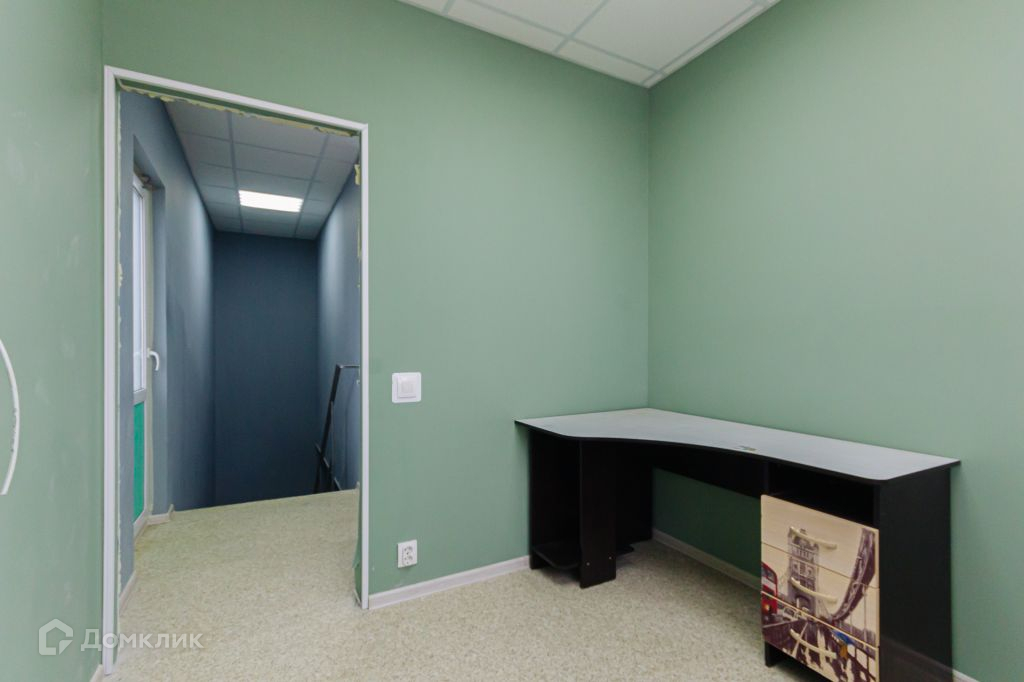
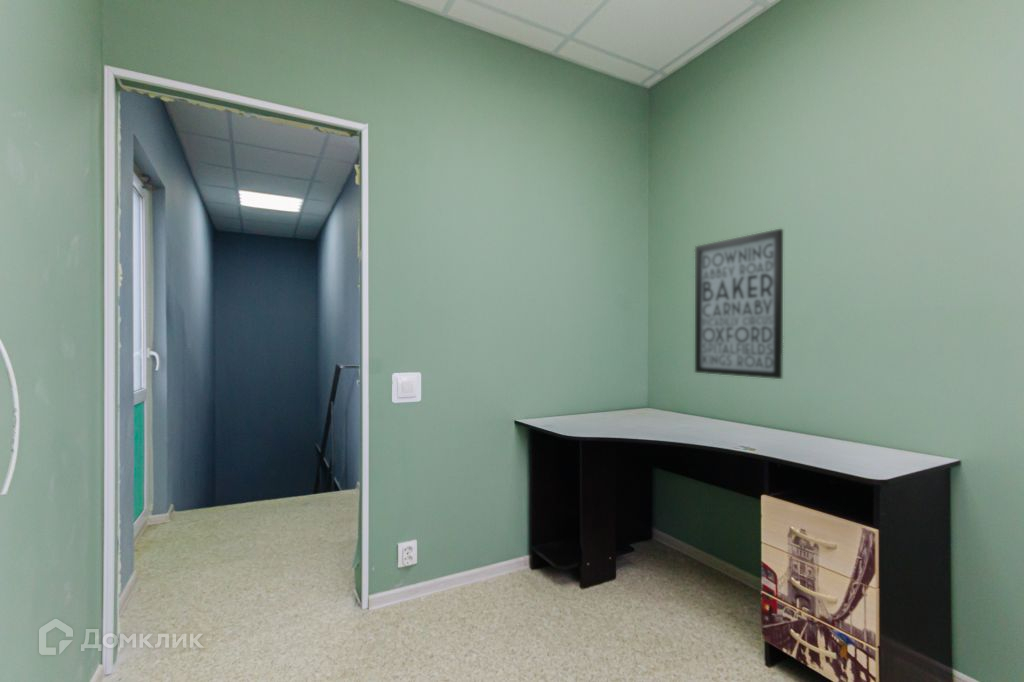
+ wall art [694,228,784,380]
